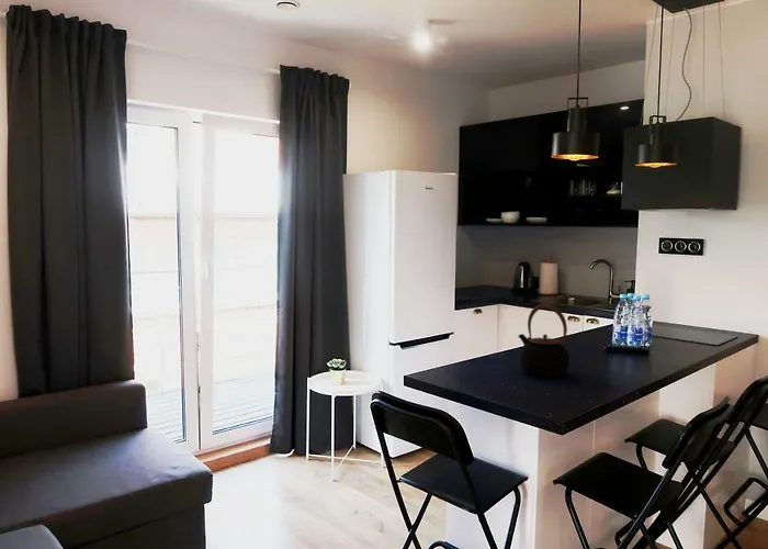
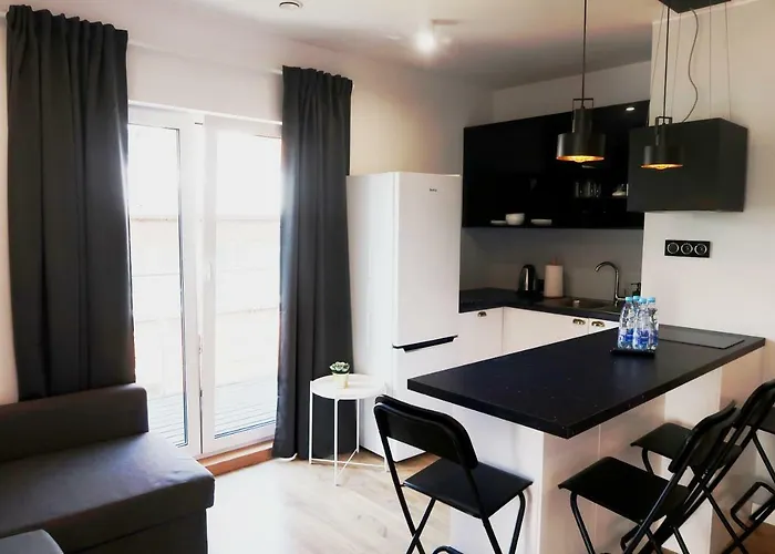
- teapot [517,303,571,378]
